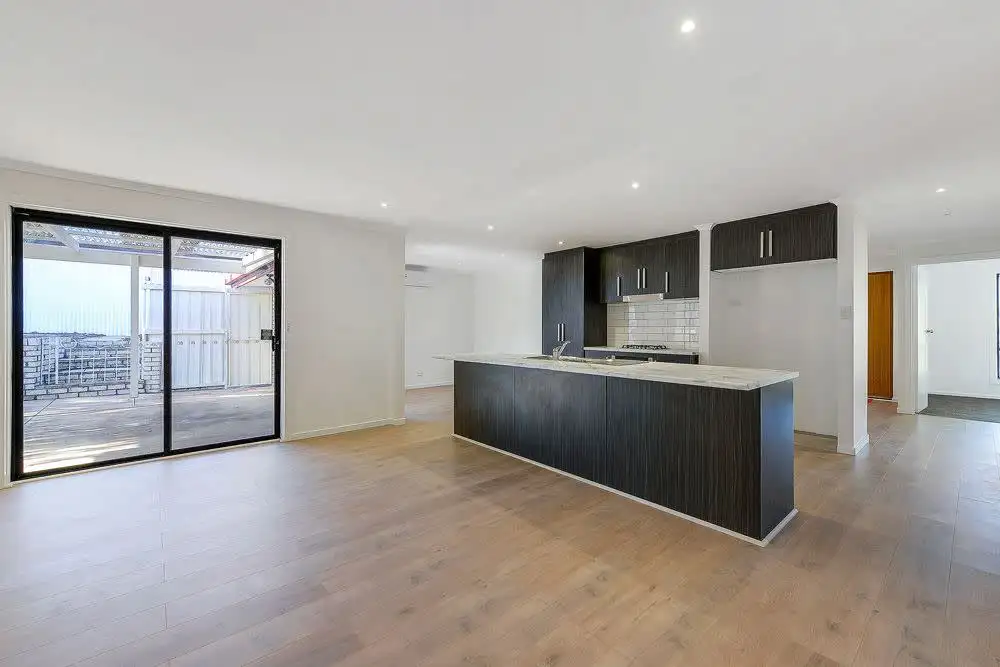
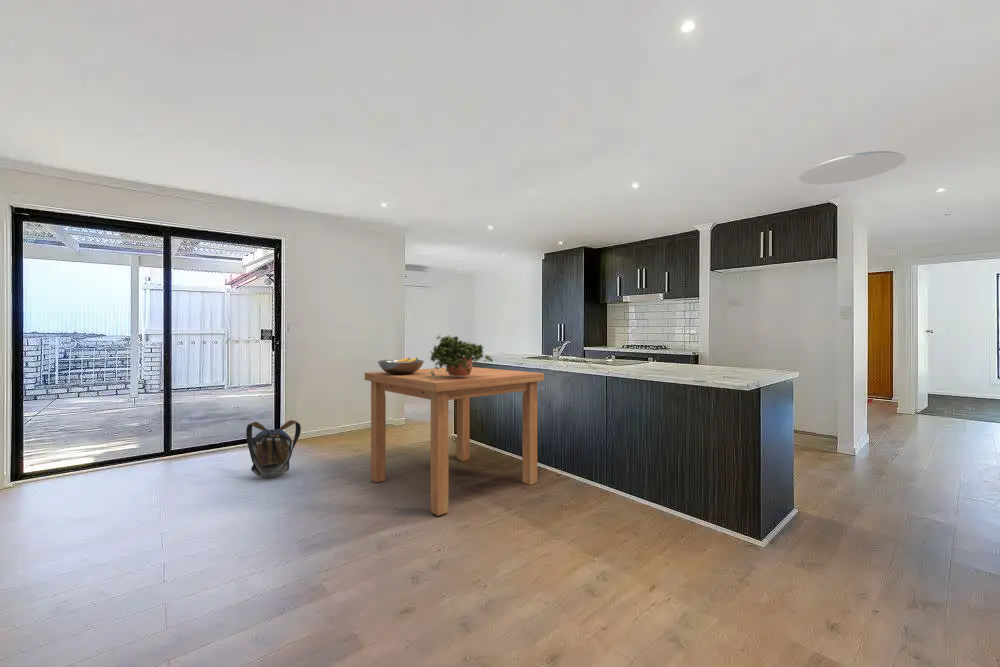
+ dining table [364,366,545,517]
+ fruit bowl [377,357,425,375]
+ potted plant [428,334,495,377]
+ ceiling lamp [798,150,907,185]
+ backpack [245,419,302,479]
